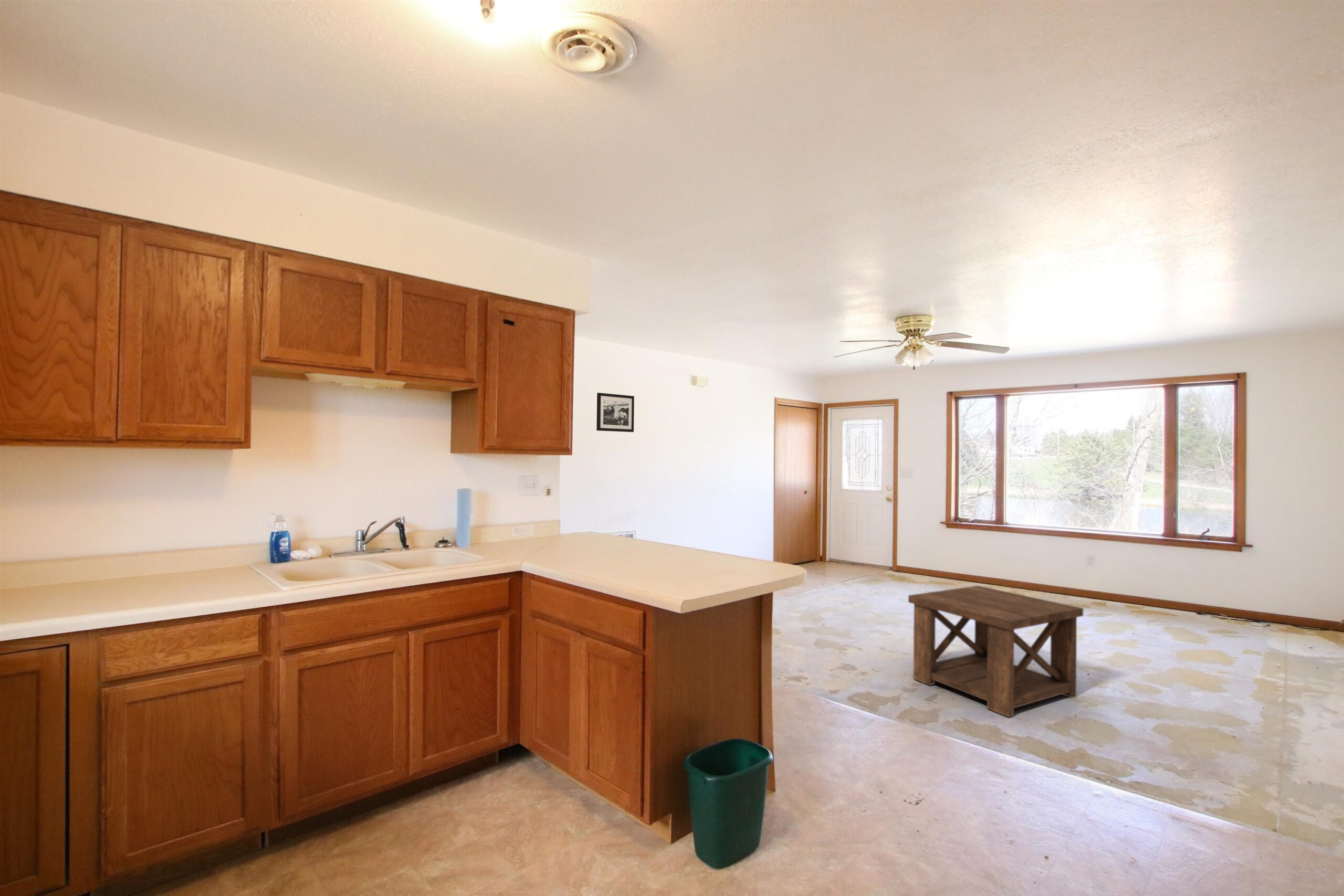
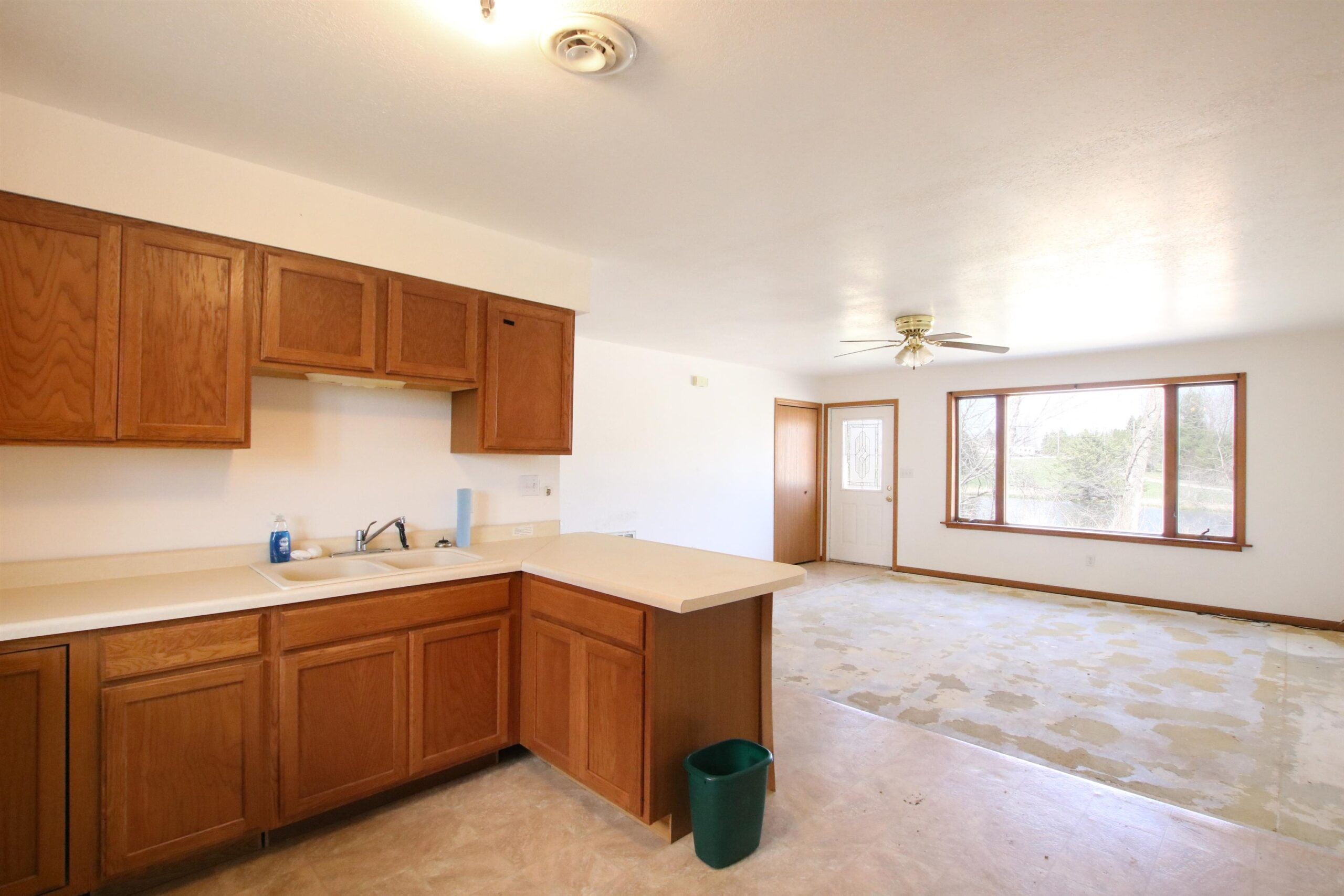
- side table [908,585,1084,718]
- picture frame [596,392,635,433]
